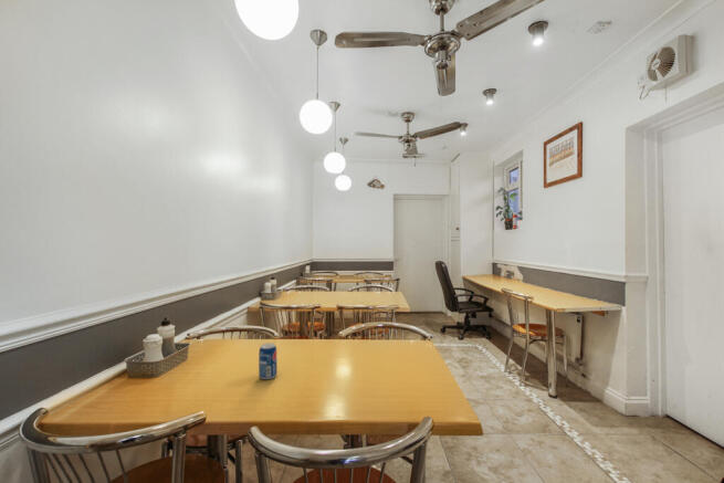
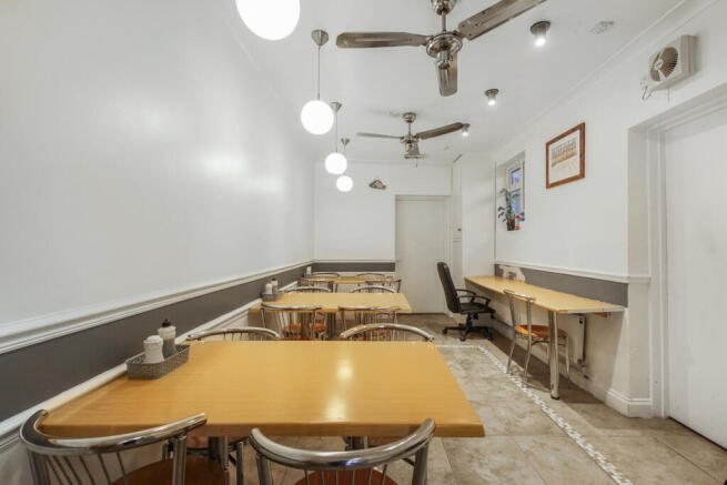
- beverage can [258,343,277,380]
